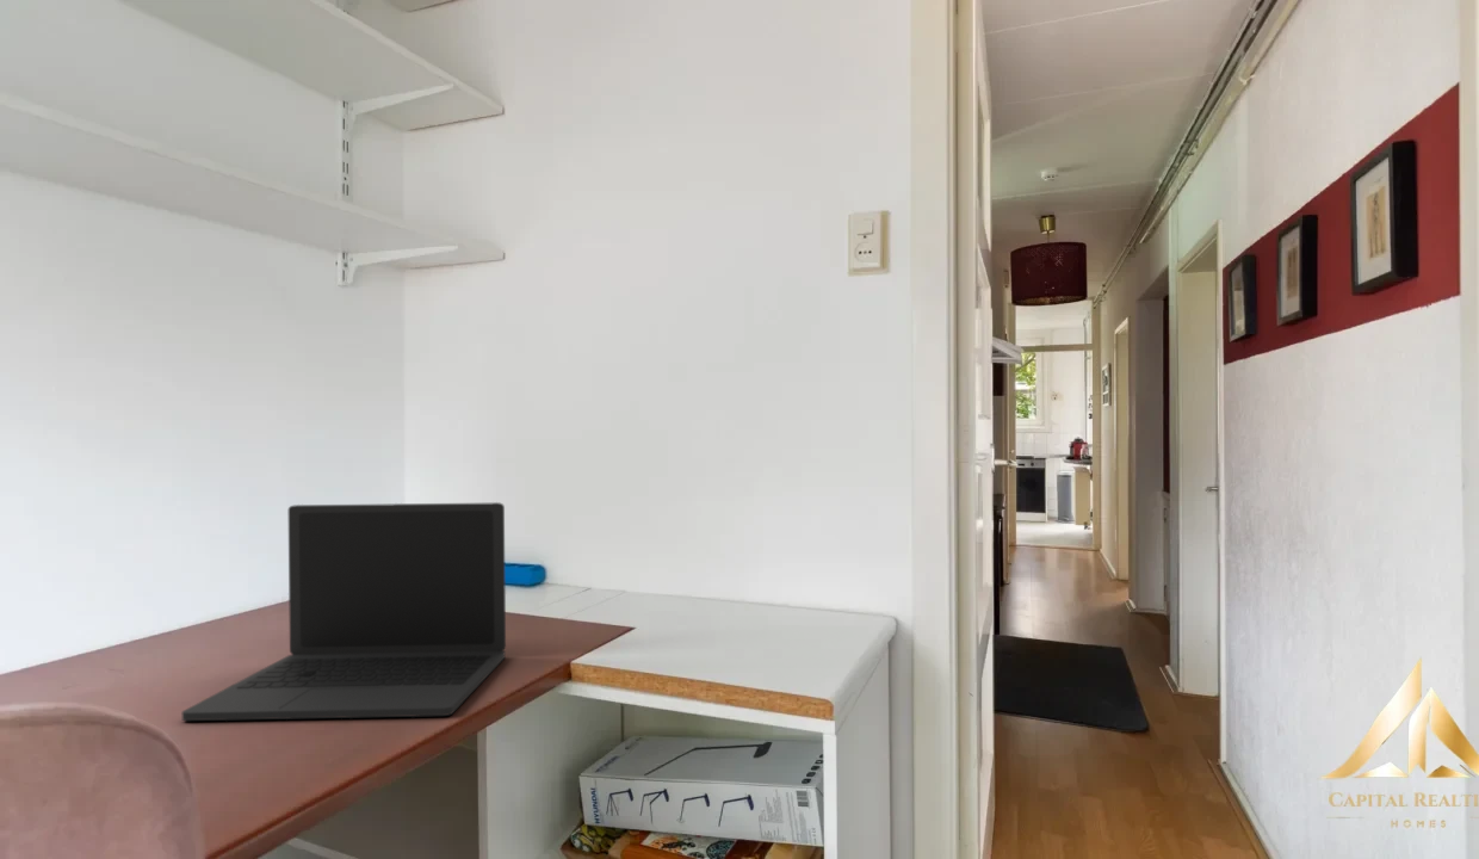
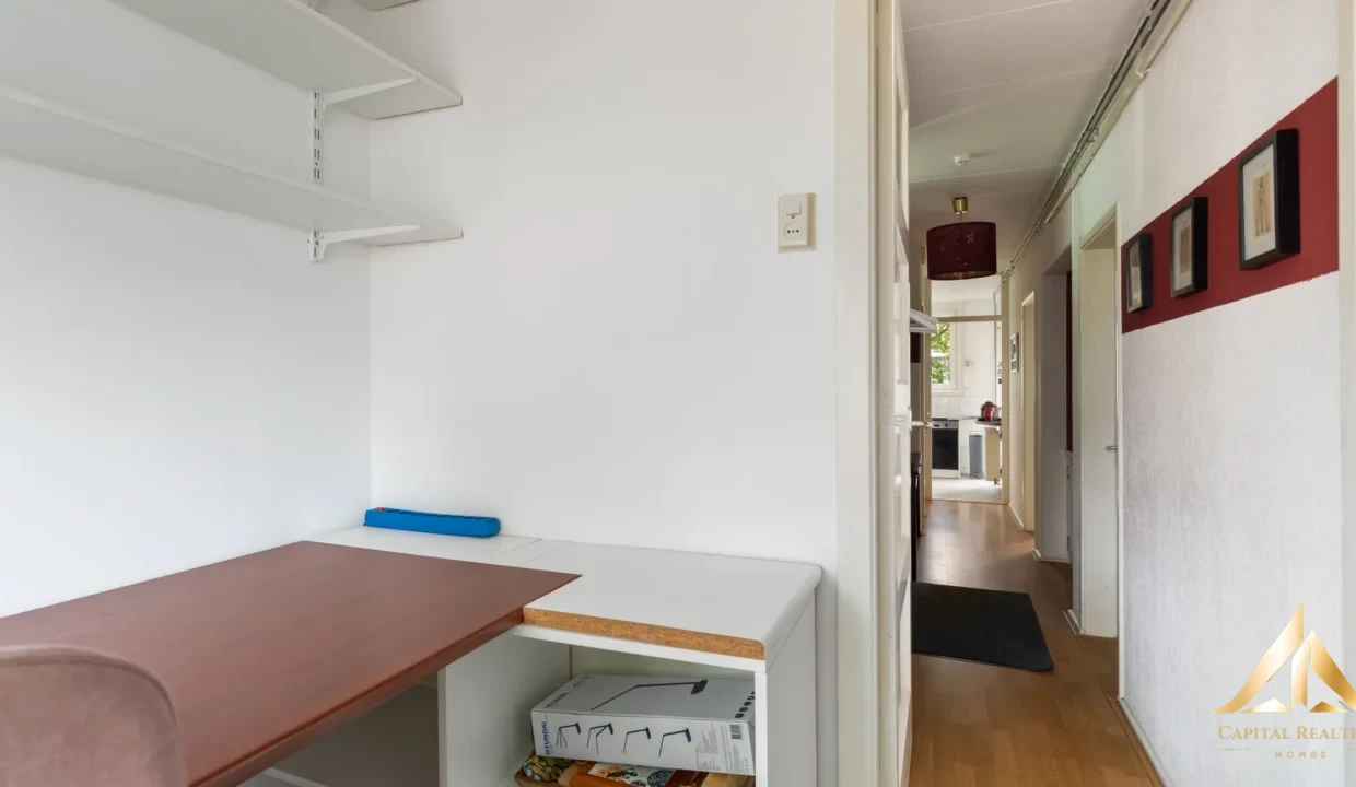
- laptop [181,501,507,722]
